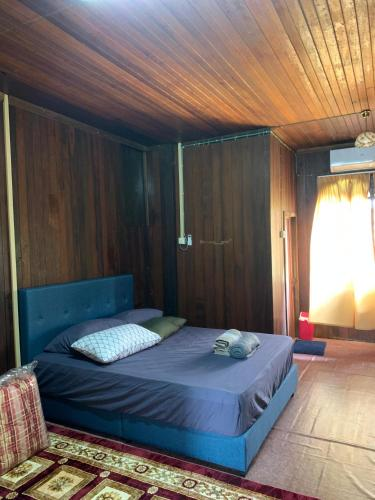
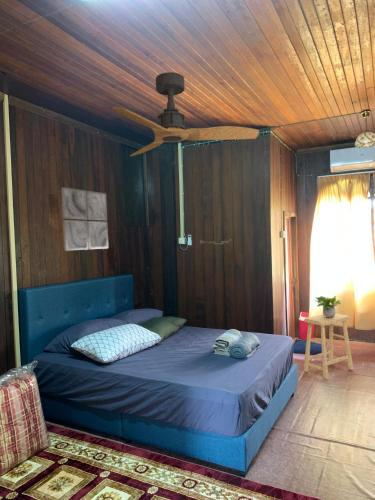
+ potted plant [314,295,342,318]
+ ceiling fan [111,71,260,157]
+ wall art [60,186,109,252]
+ stool [302,313,354,380]
